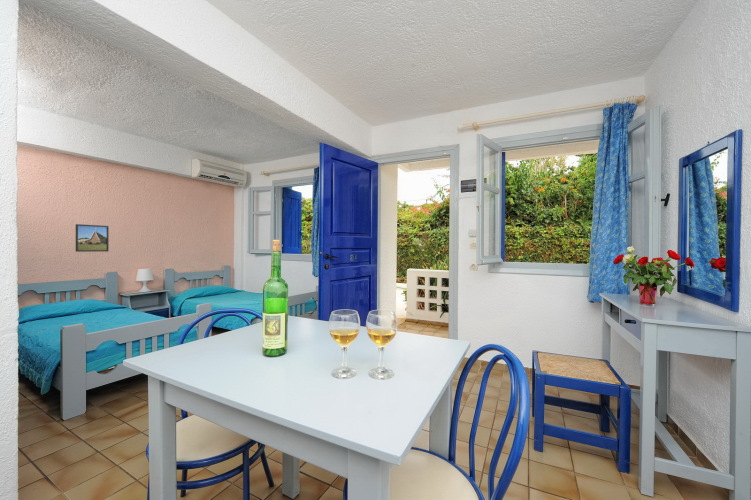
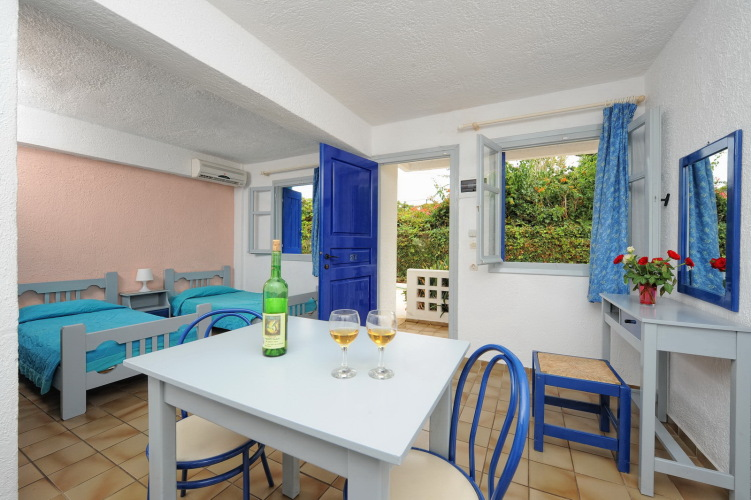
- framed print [75,223,110,253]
